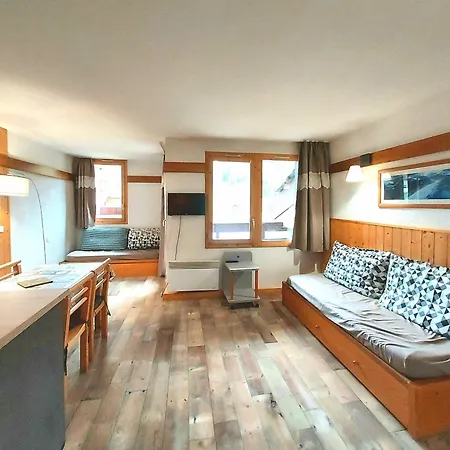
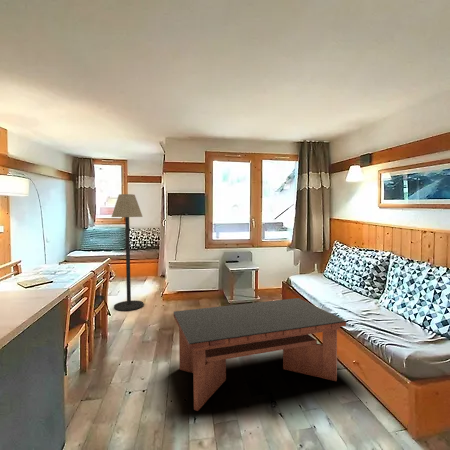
+ floor lamp [111,193,145,312]
+ coffee table [173,297,347,412]
